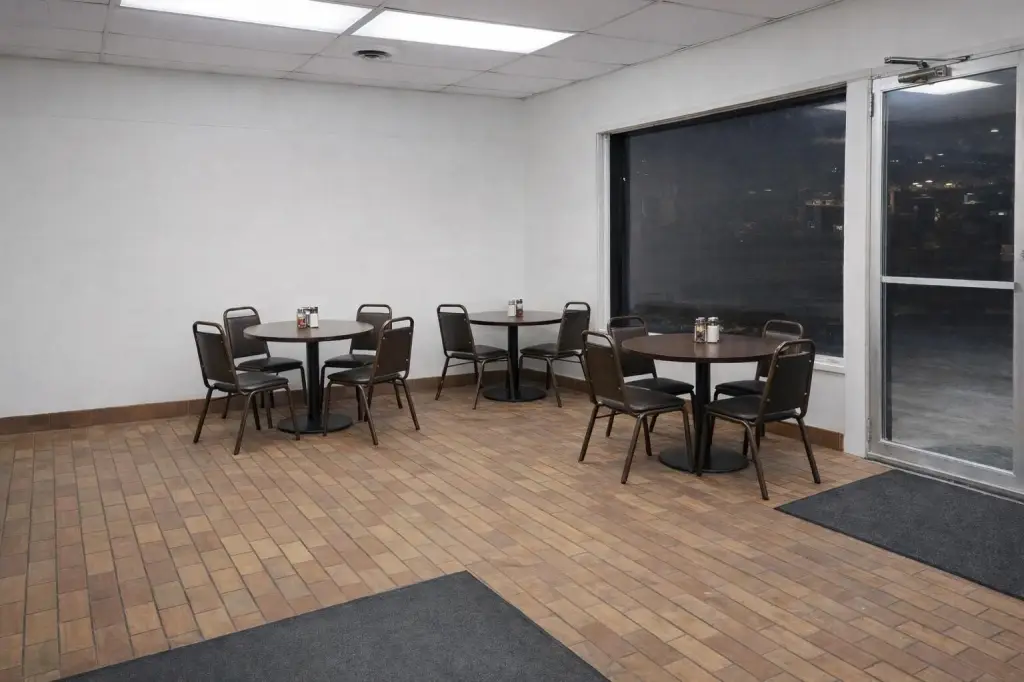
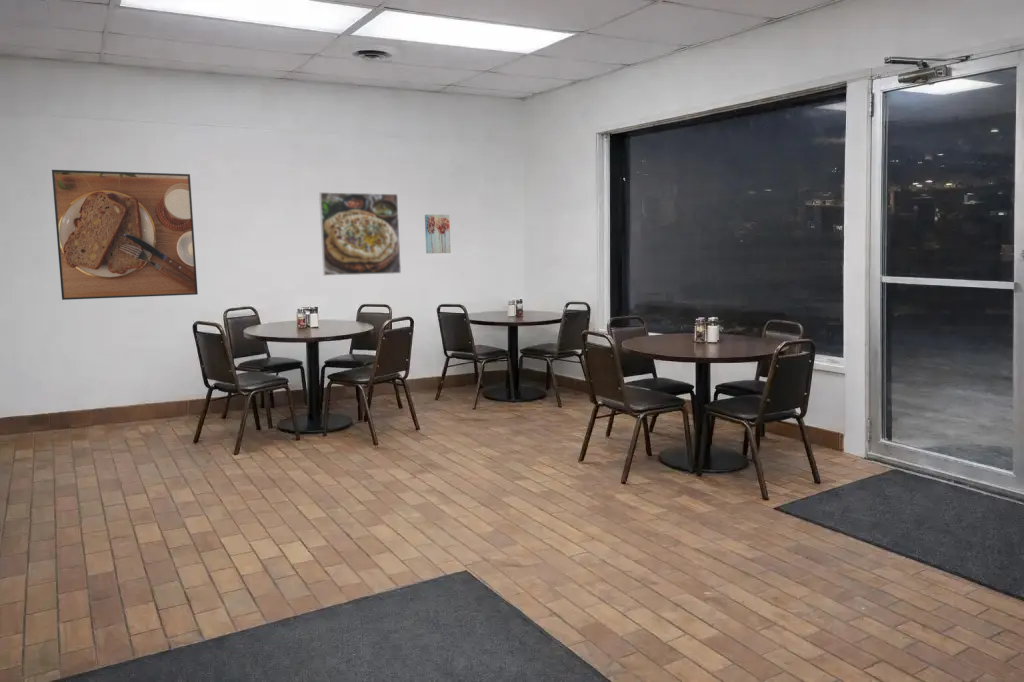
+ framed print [51,169,199,301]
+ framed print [318,191,402,277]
+ wall art [424,214,452,254]
